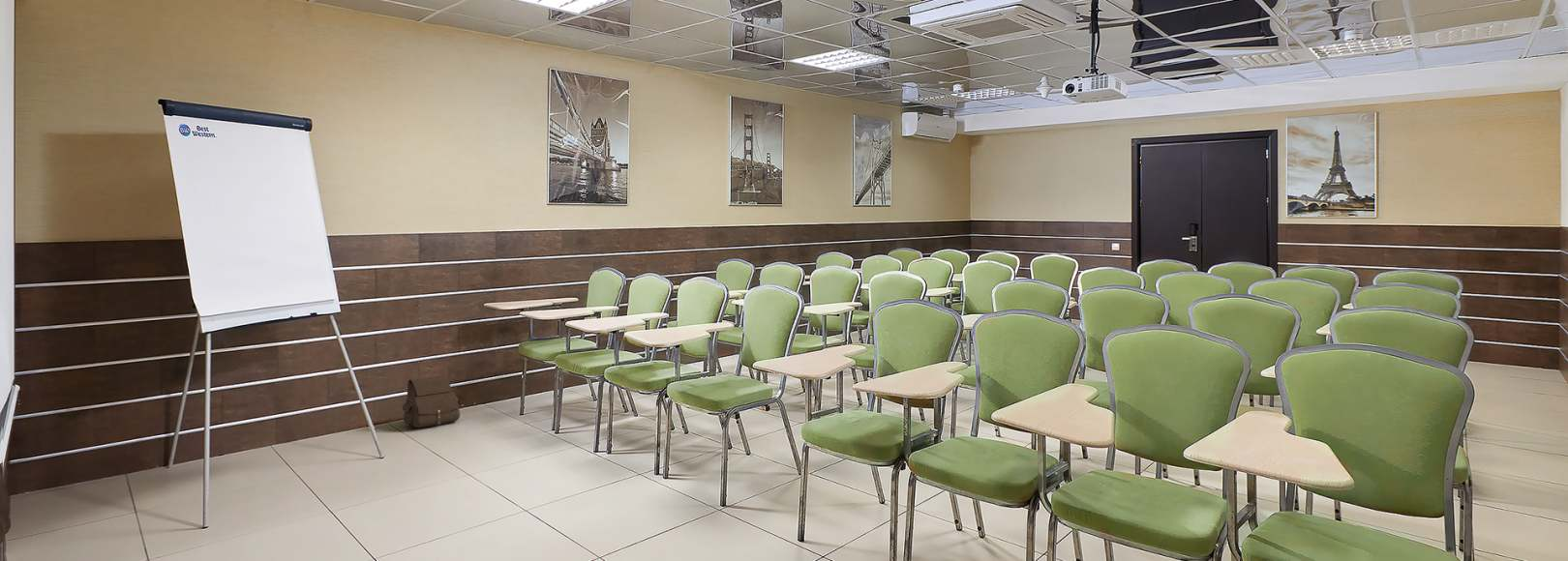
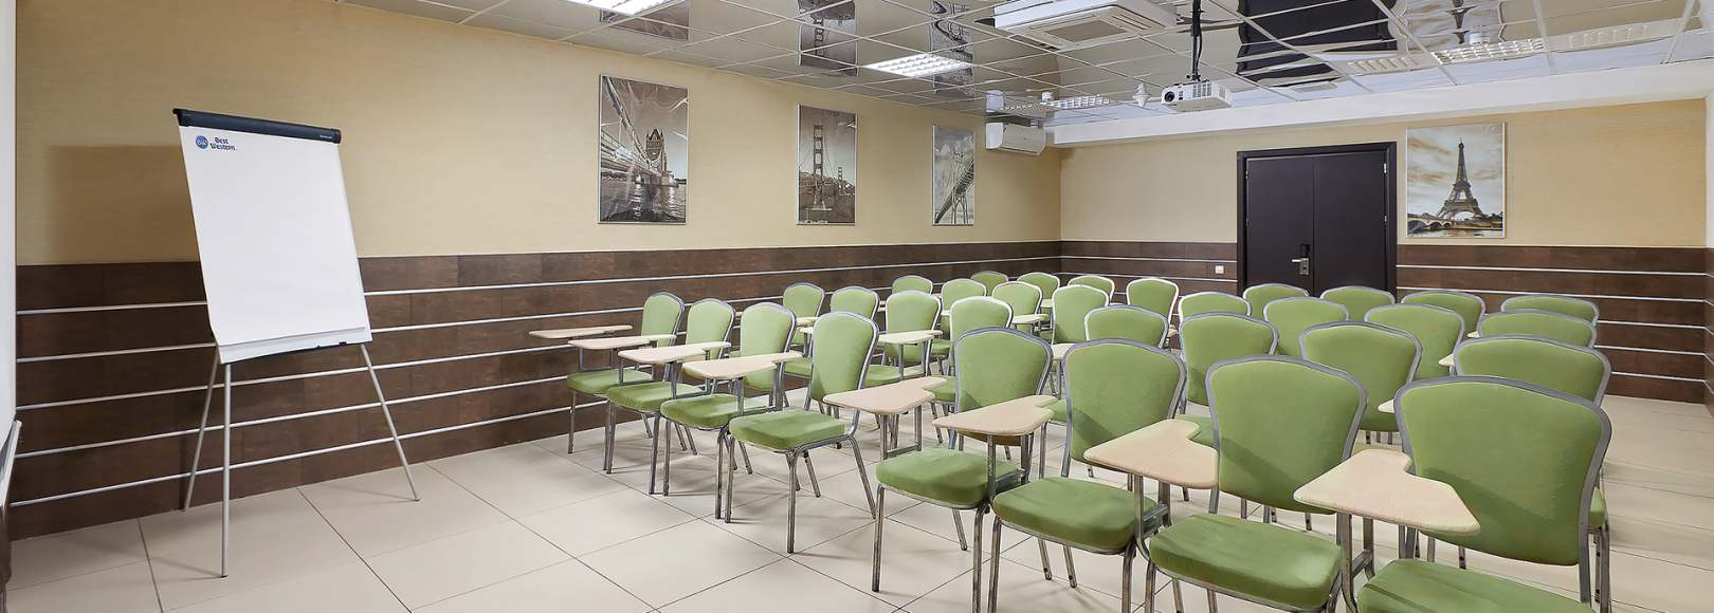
- satchel [402,374,461,428]
